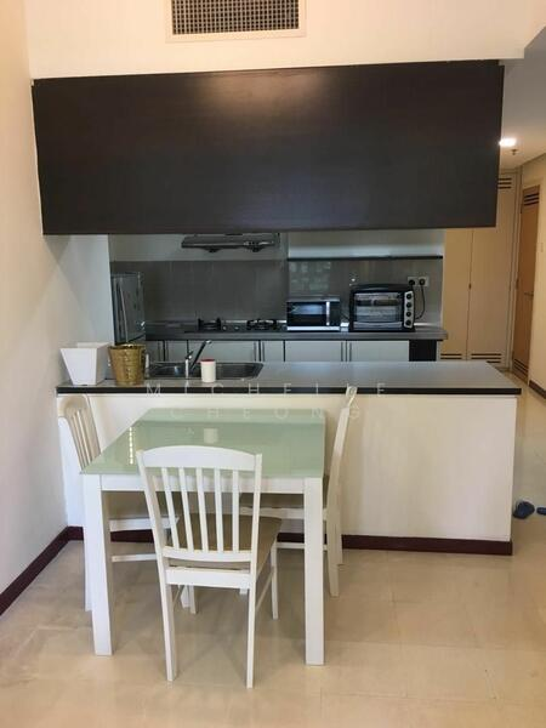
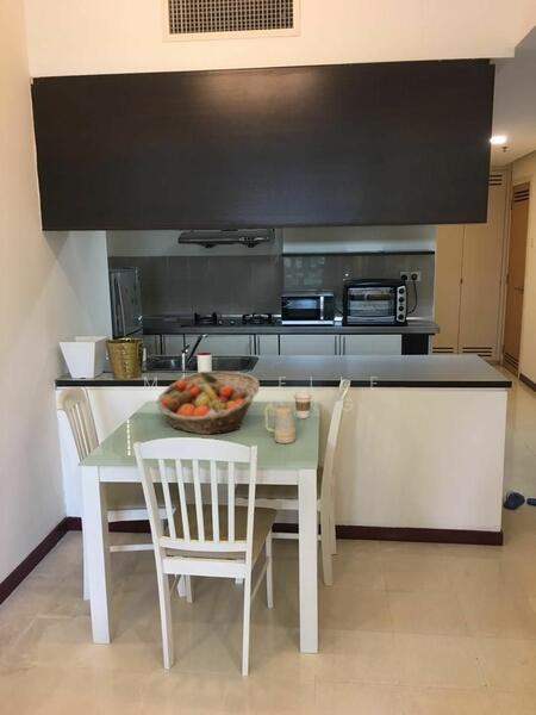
+ mug [263,403,297,444]
+ coffee cup [292,390,313,419]
+ fruit basket [155,369,261,435]
